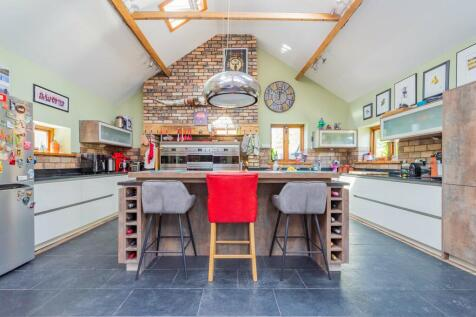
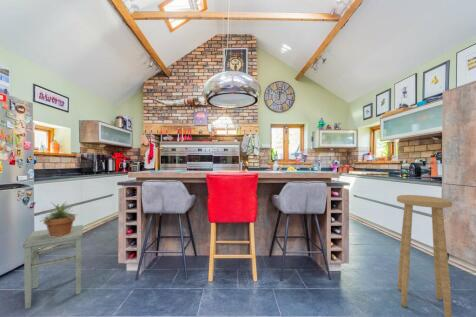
+ stool [22,224,84,310]
+ stool [396,194,453,317]
+ potted plant [40,201,78,237]
